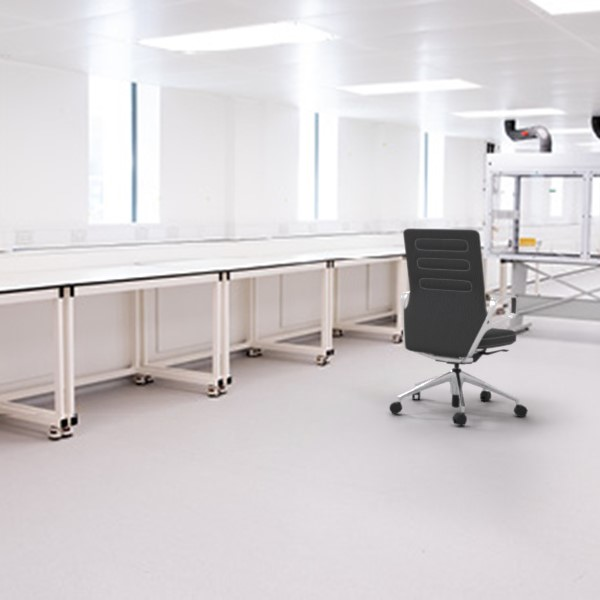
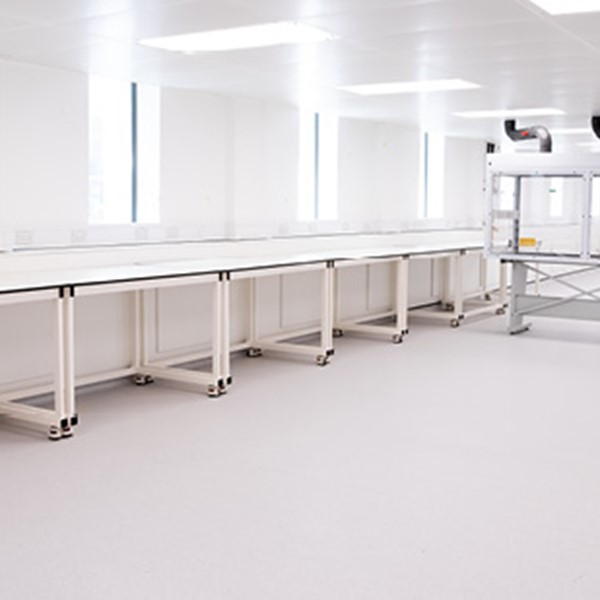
- office chair [388,227,528,427]
